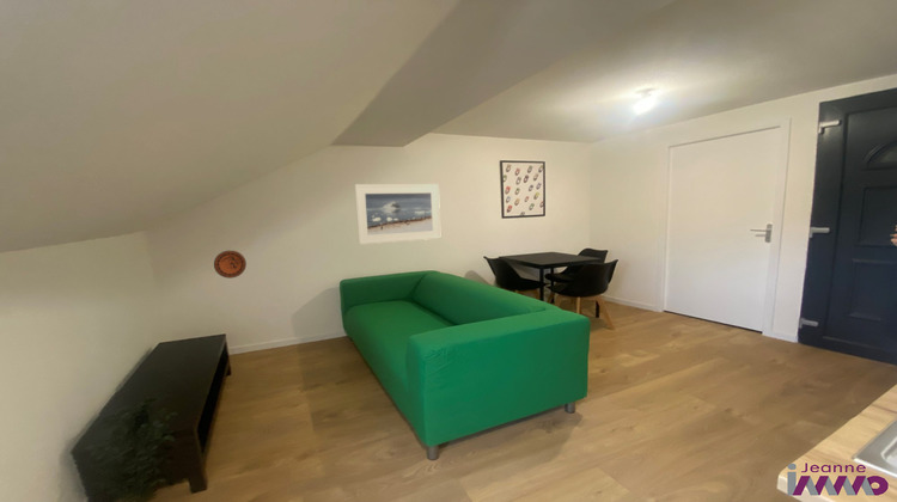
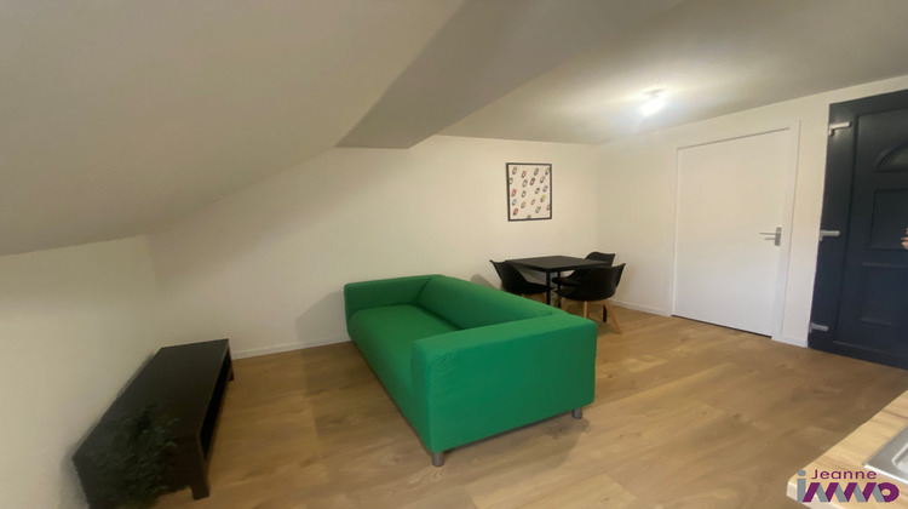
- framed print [354,183,443,245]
- decorative plate [213,250,248,280]
